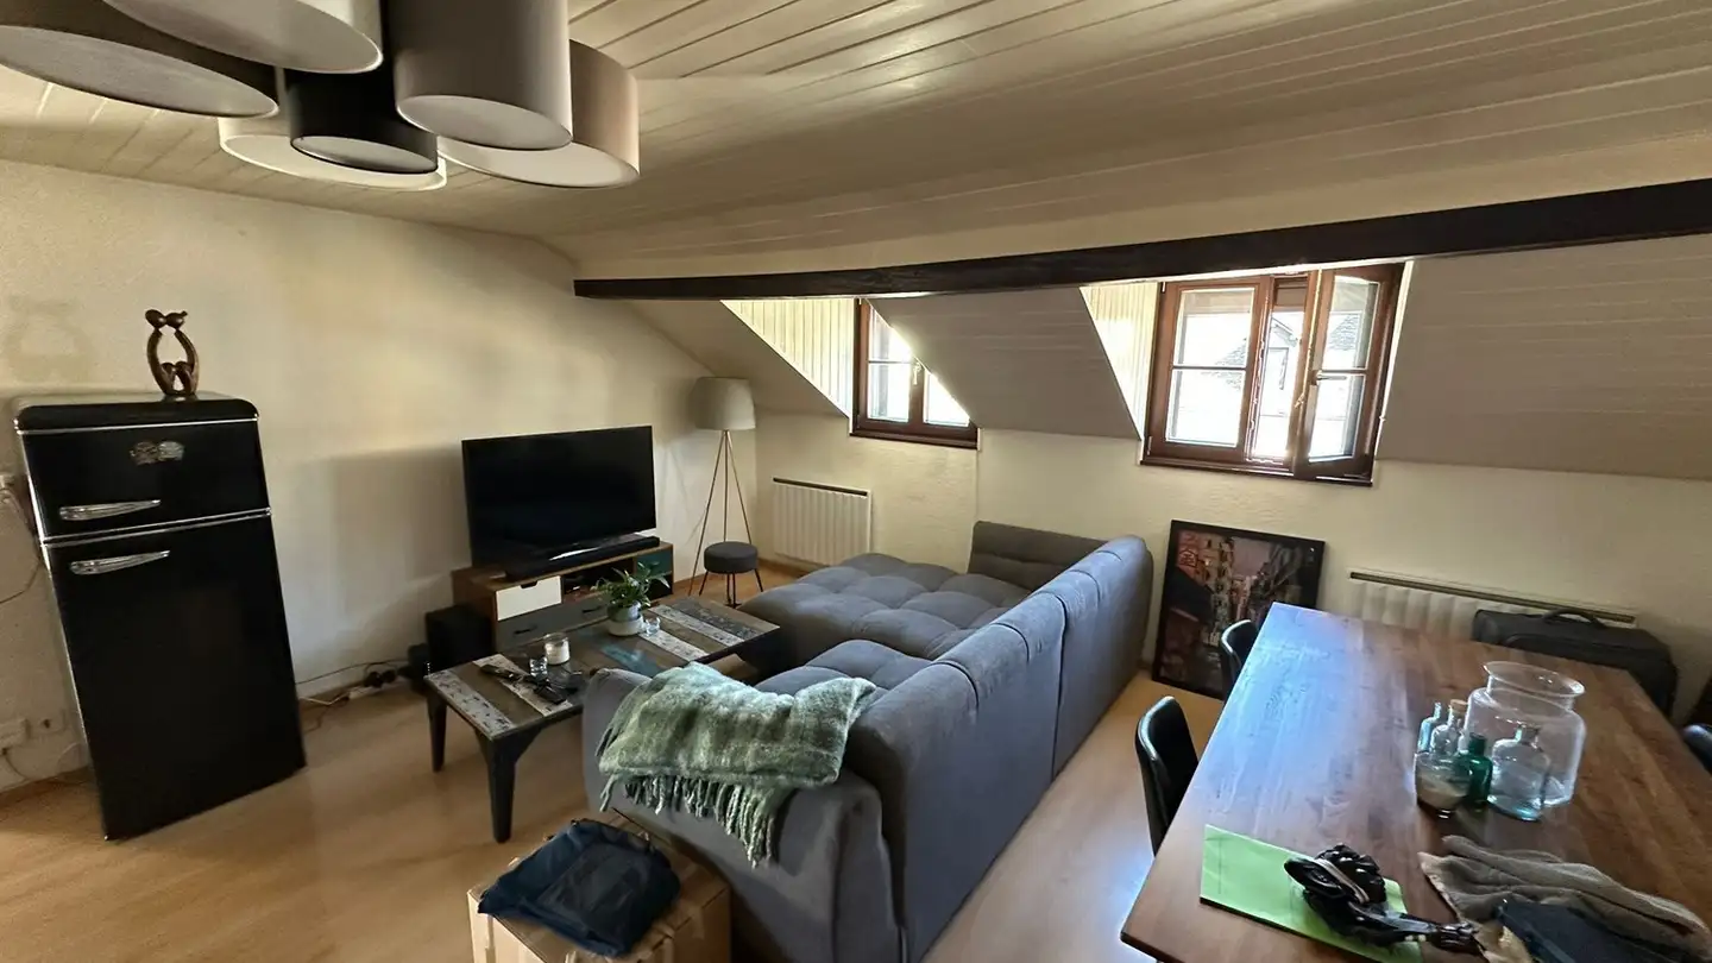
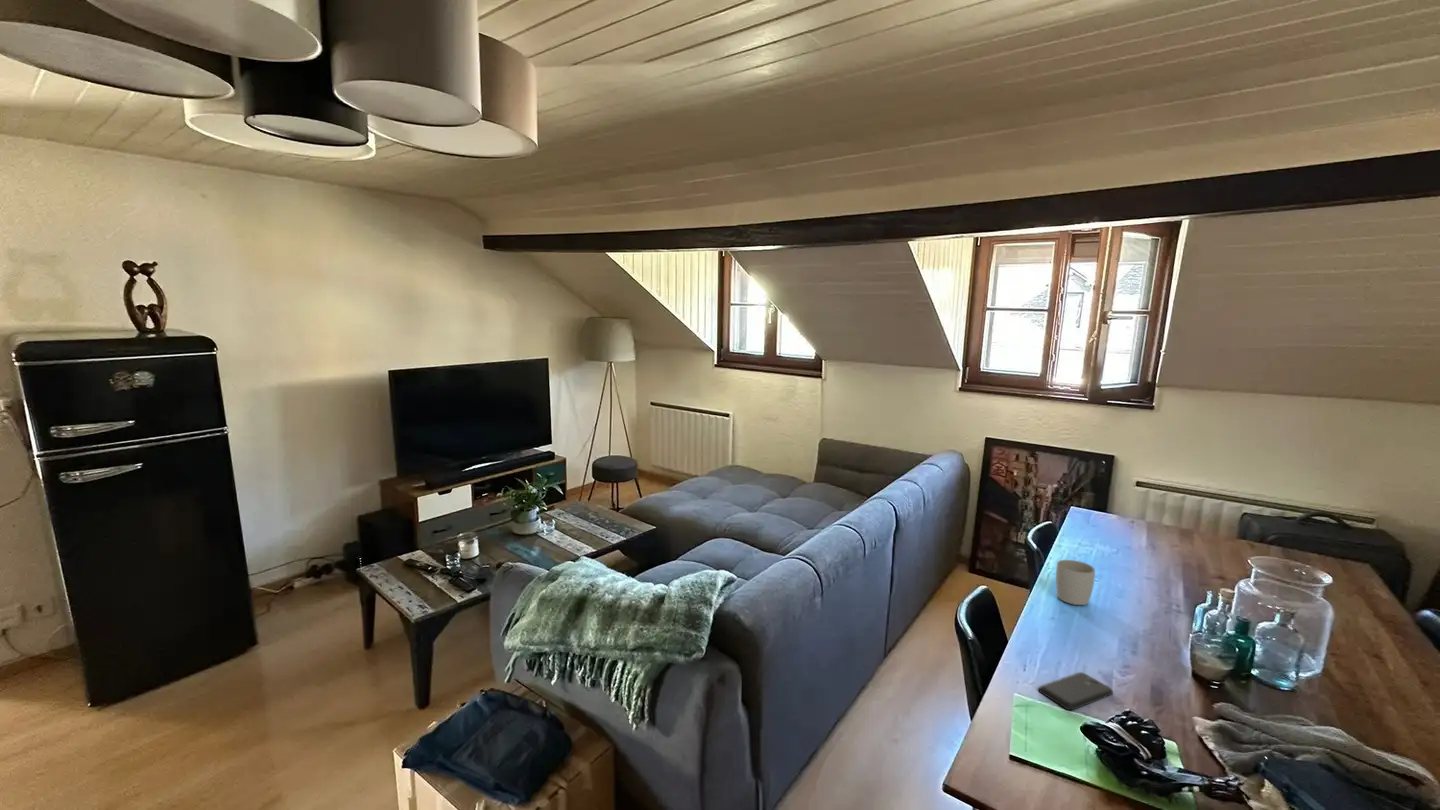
+ smartphone [1037,671,1114,711]
+ mug [1055,559,1096,606]
